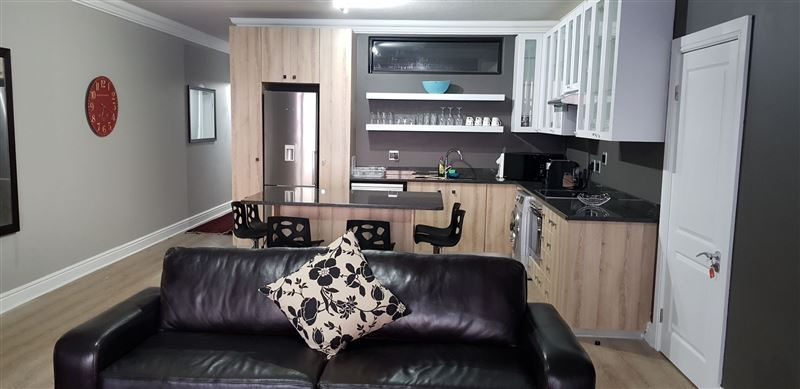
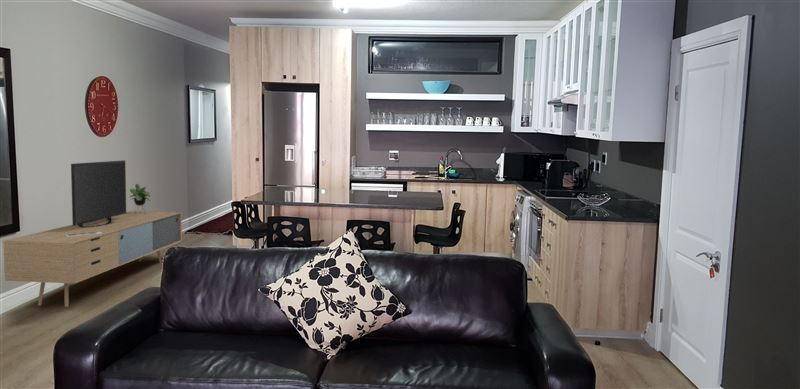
+ media console [2,159,183,308]
